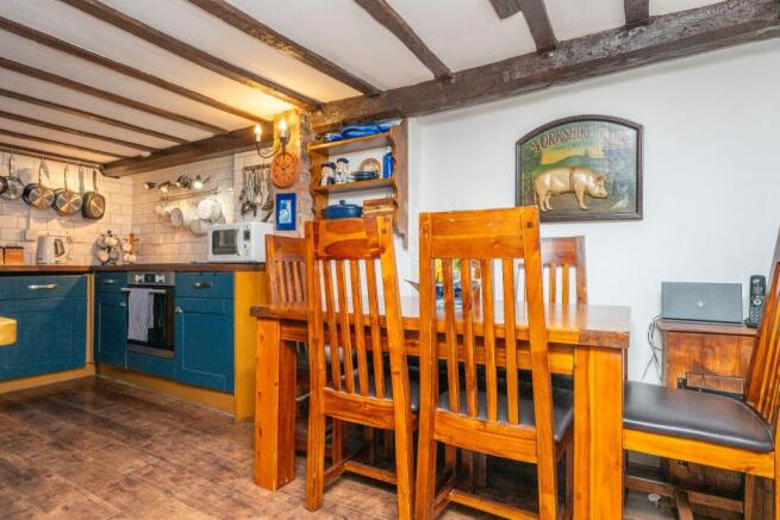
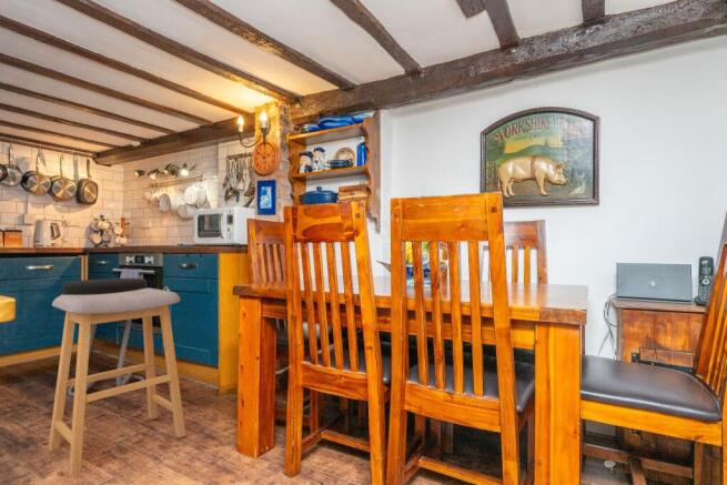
+ stool [60,277,149,397]
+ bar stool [48,287,186,477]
